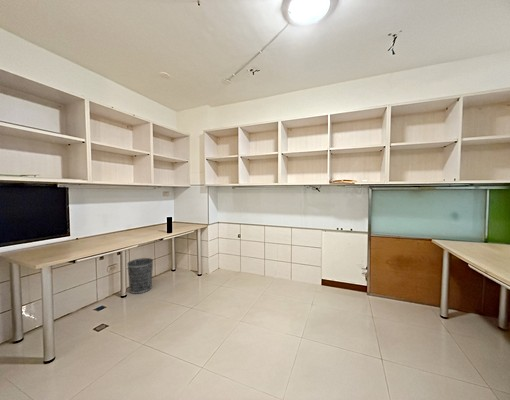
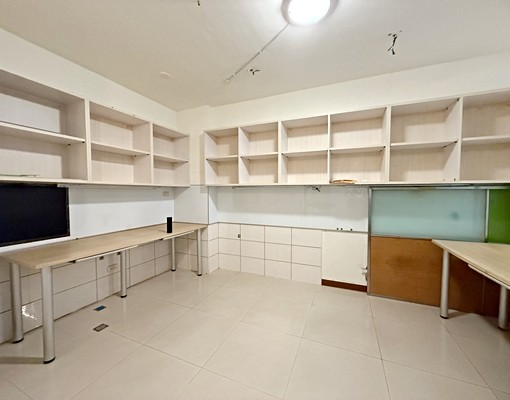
- wastebasket [126,257,154,295]
